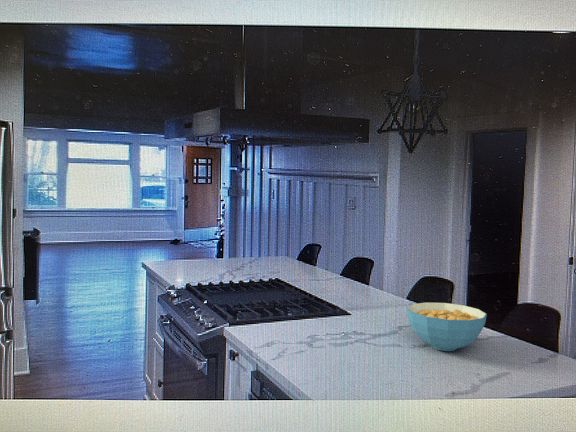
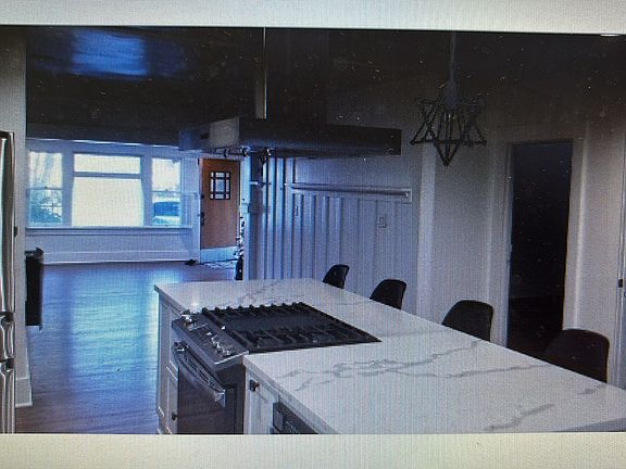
- cereal bowl [406,302,488,352]
